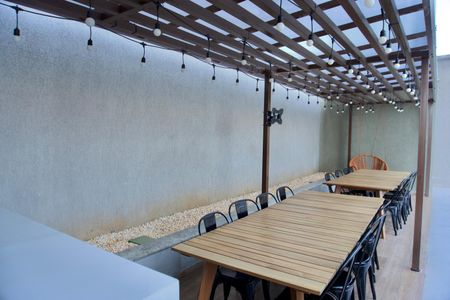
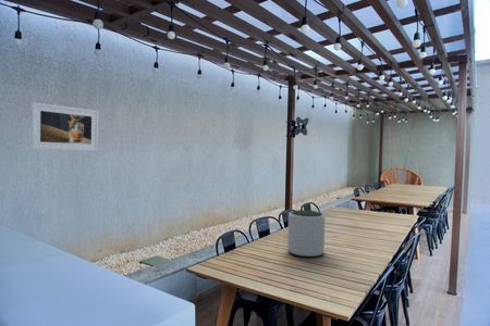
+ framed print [30,101,99,152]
+ plant pot [286,209,326,258]
